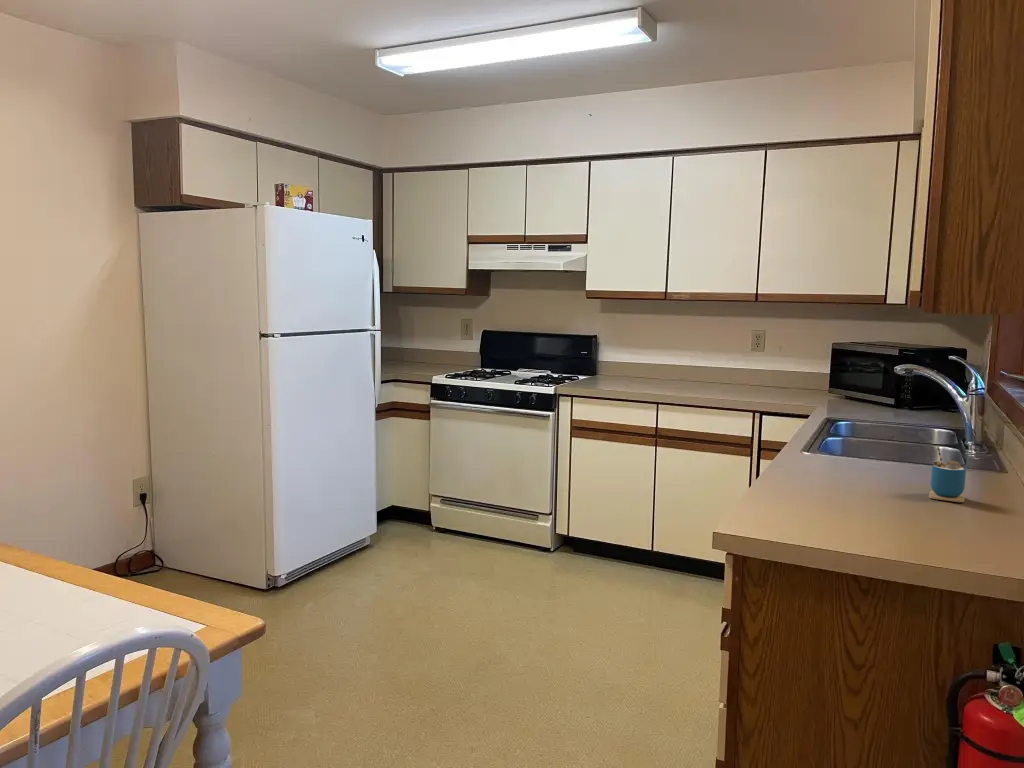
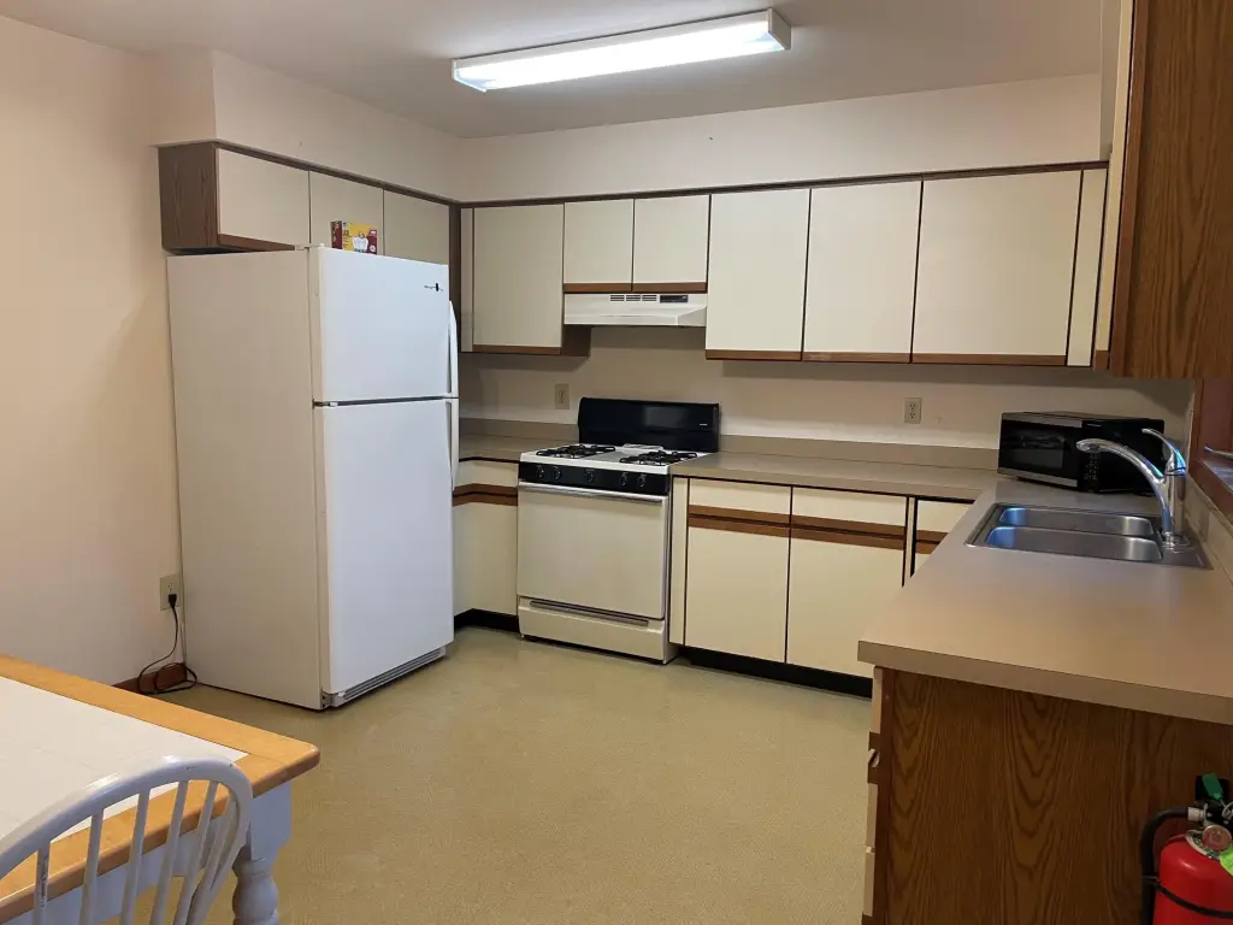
- cup [928,445,967,503]
